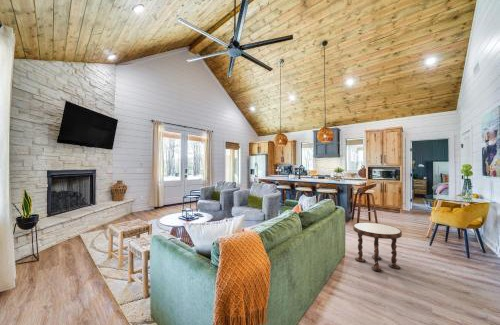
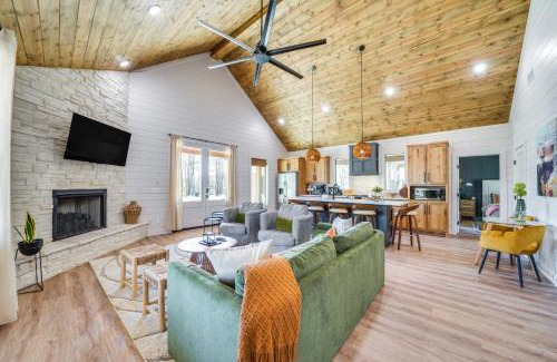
- side table [352,221,403,272]
